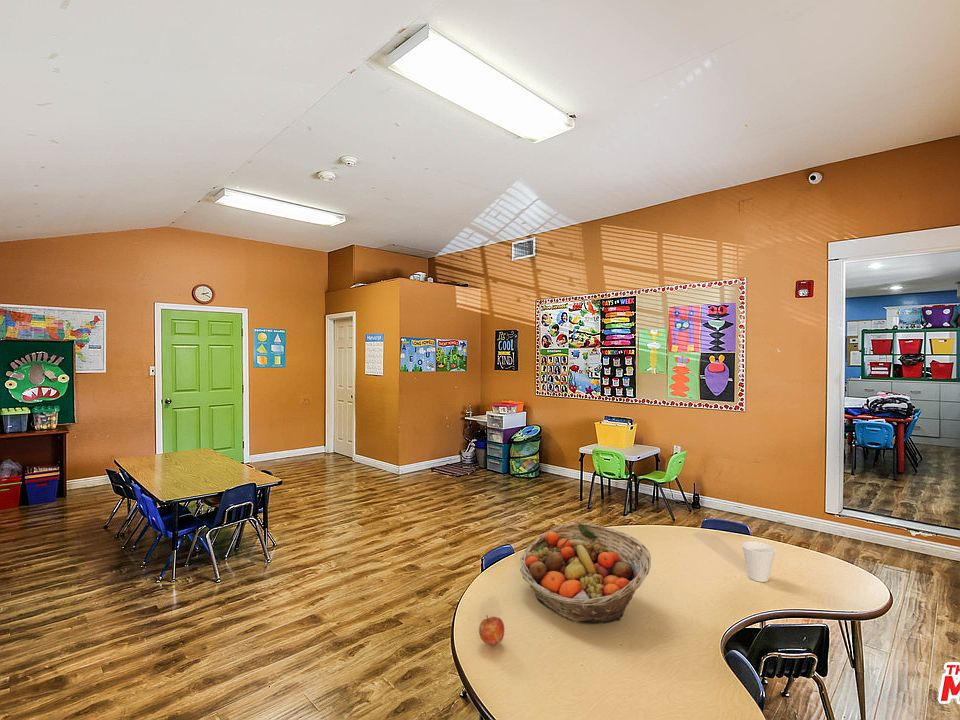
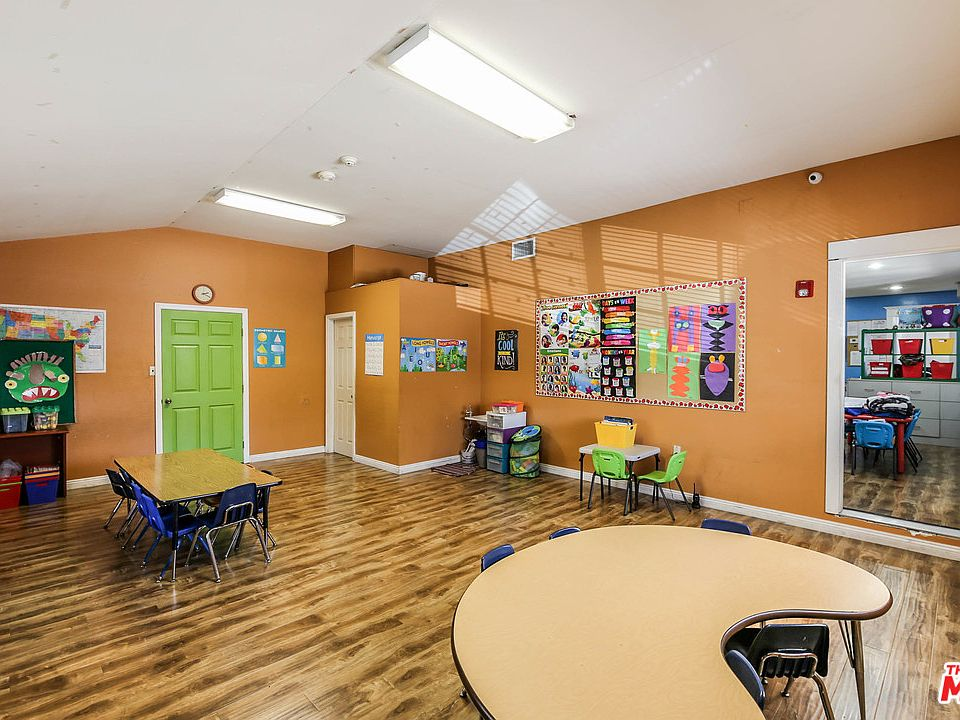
- cup [741,541,777,583]
- fruit basket [519,522,652,625]
- apple [478,614,505,647]
